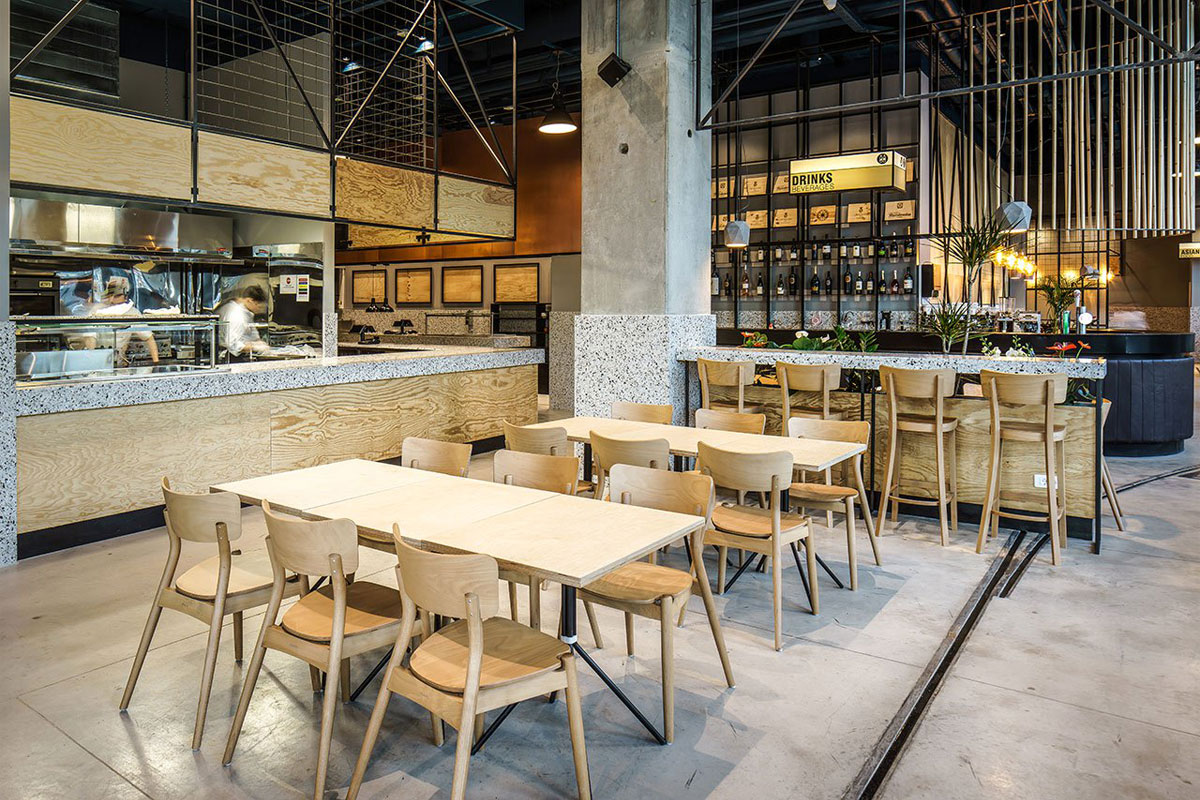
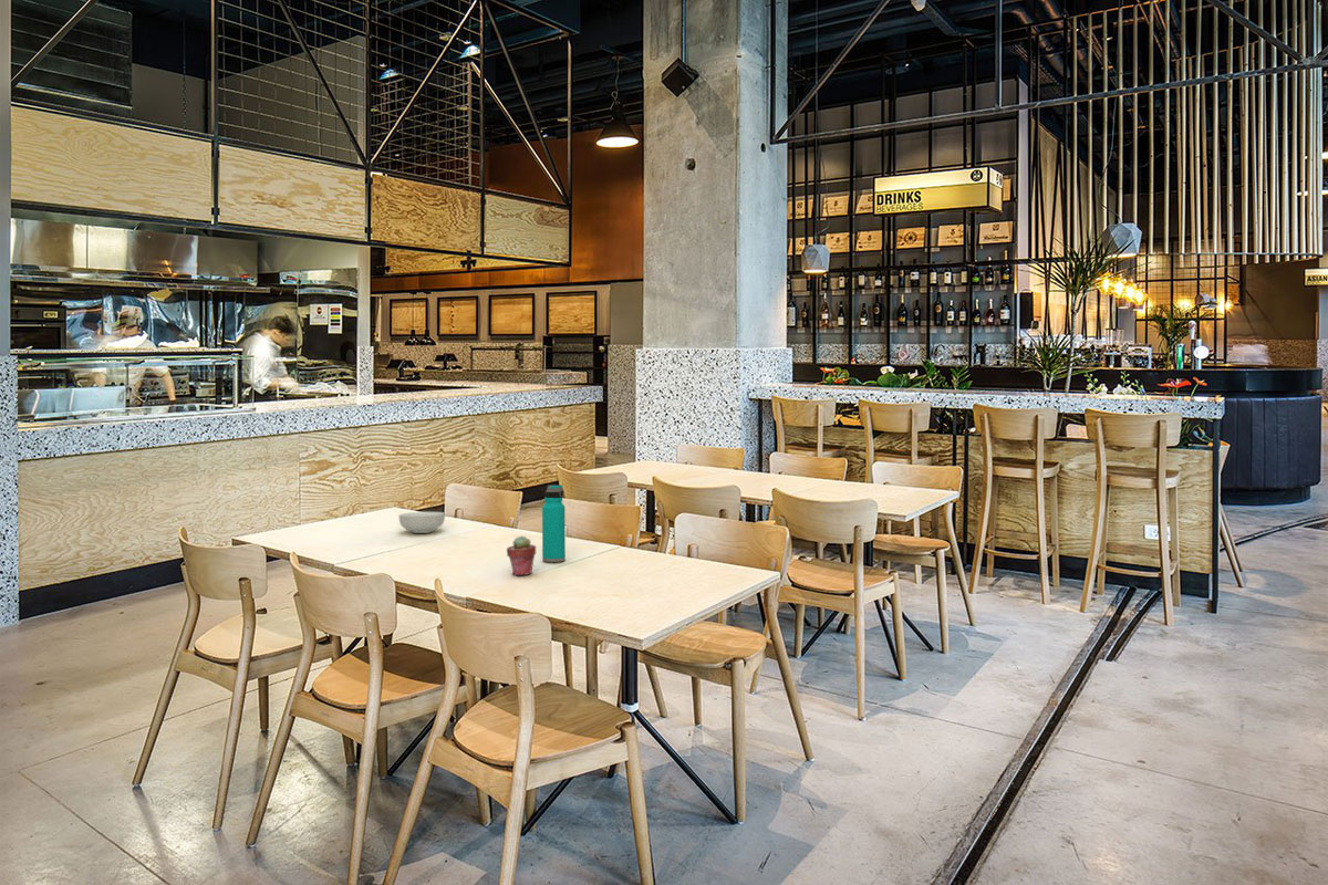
+ potted succulent [506,534,537,576]
+ water bottle [541,483,567,563]
+ cereal bowl [397,511,446,534]
